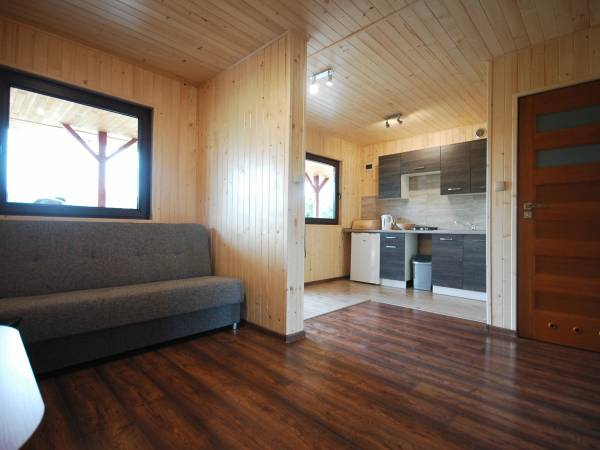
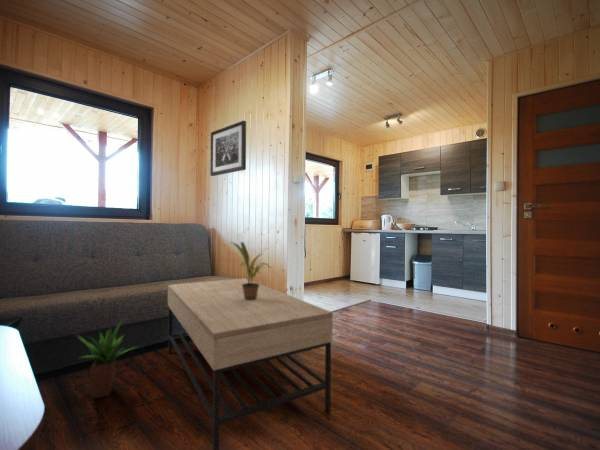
+ coffee table [167,277,334,450]
+ potted plant [227,241,272,300]
+ potted plant [75,317,141,399]
+ wall art [209,119,247,177]
